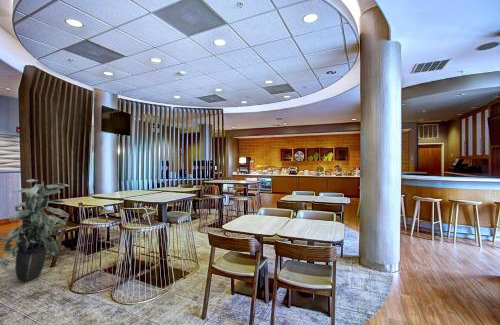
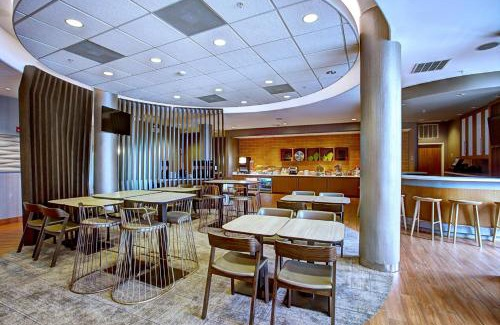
- indoor plant [0,178,70,282]
